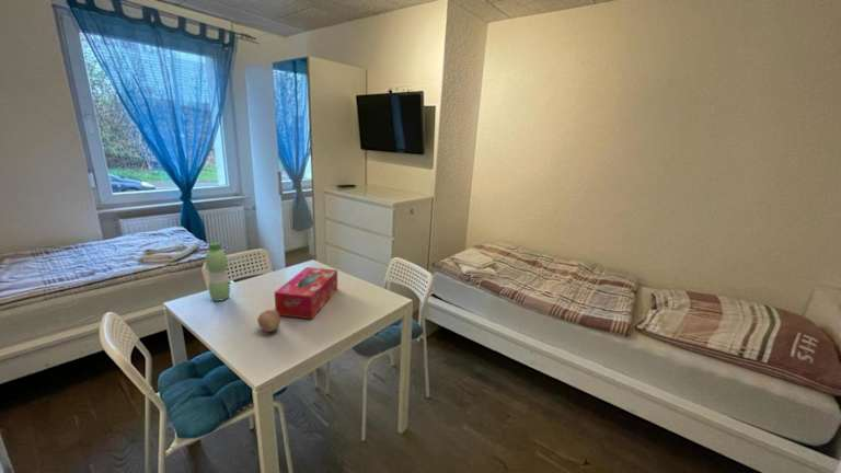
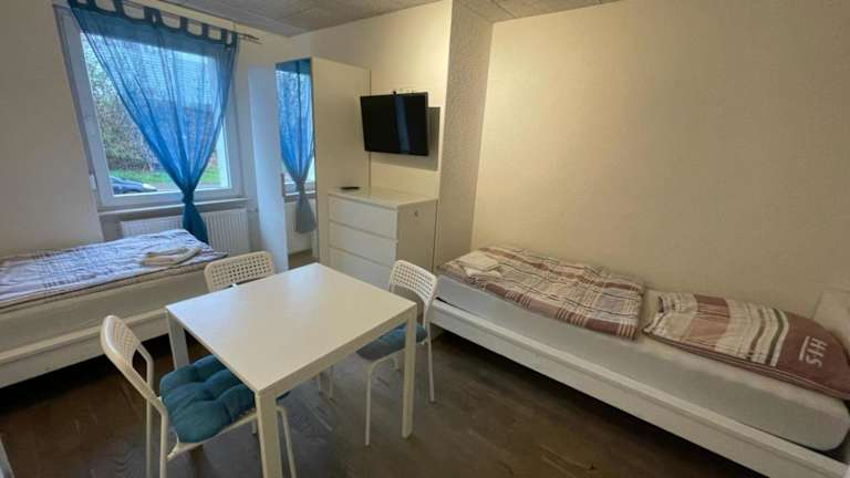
- fruit [256,309,281,333]
- water bottle [204,241,231,302]
- tissue box [274,266,338,321]
